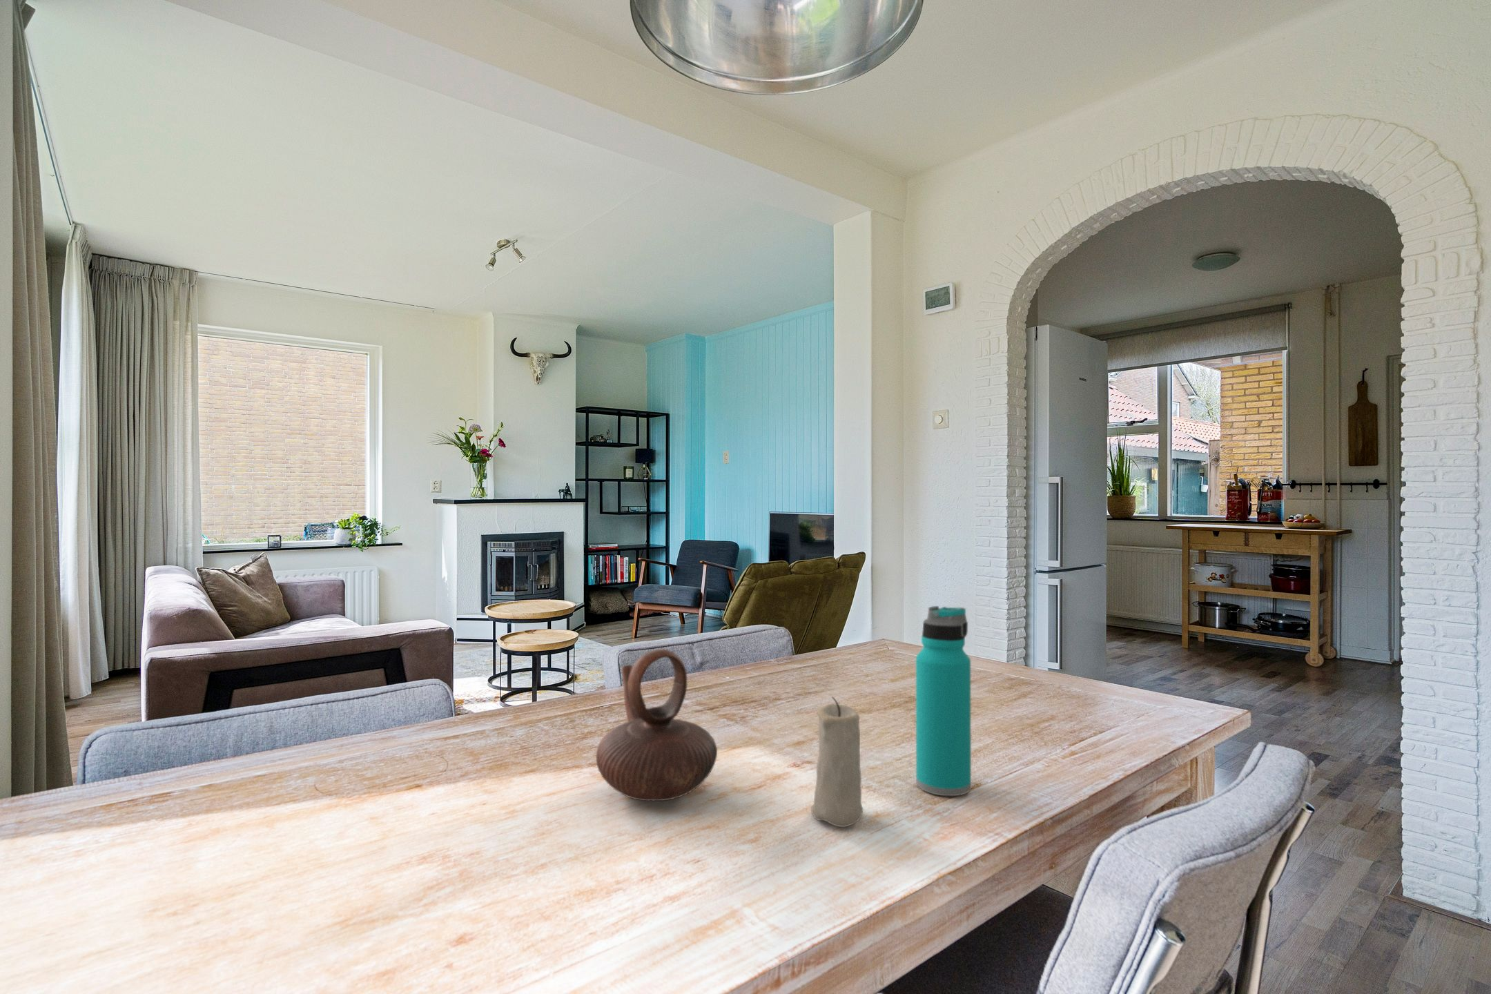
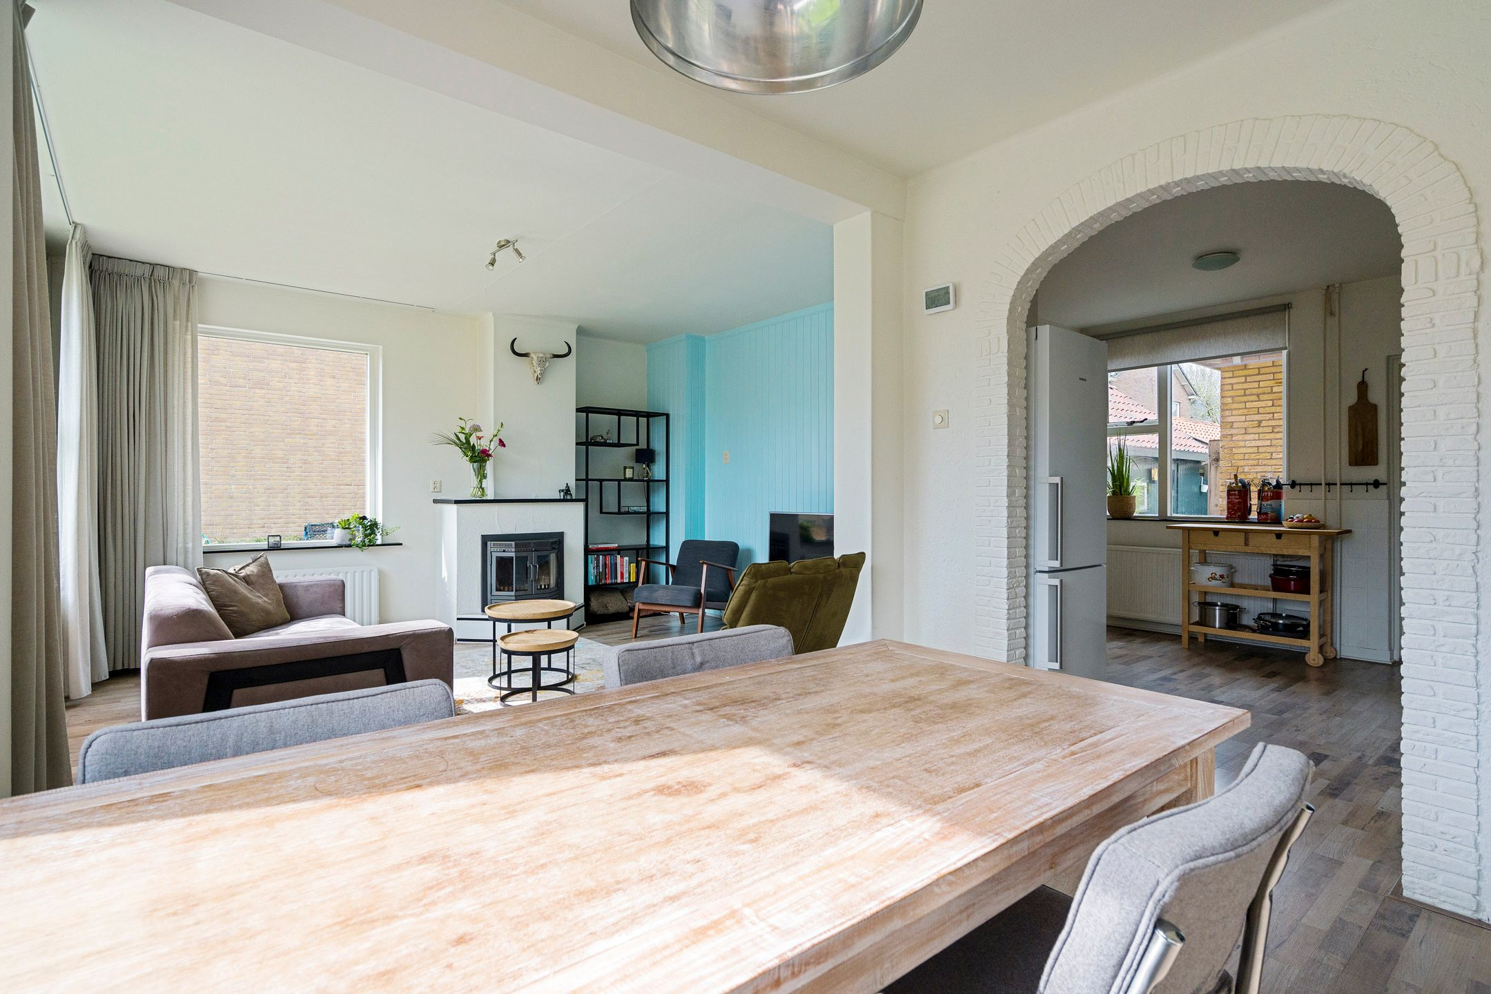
- water bottle [915,606,972,797]
- candle [810,696,864,828]
- teapot [596,649,718,801]
